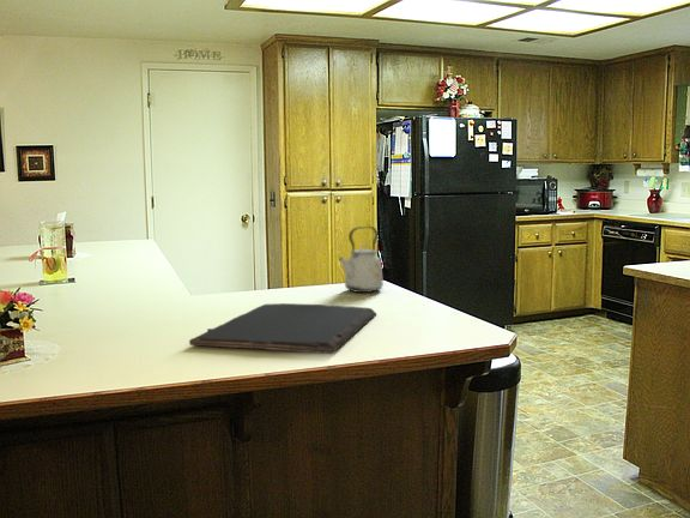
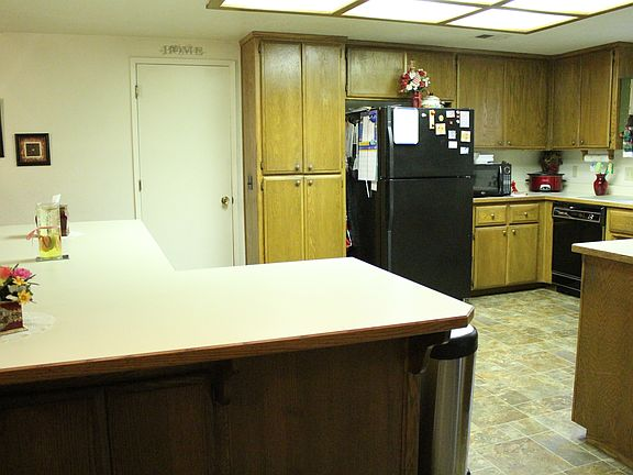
- kettle [337,225,385,294]
- cutting board [188,302,377,355]
